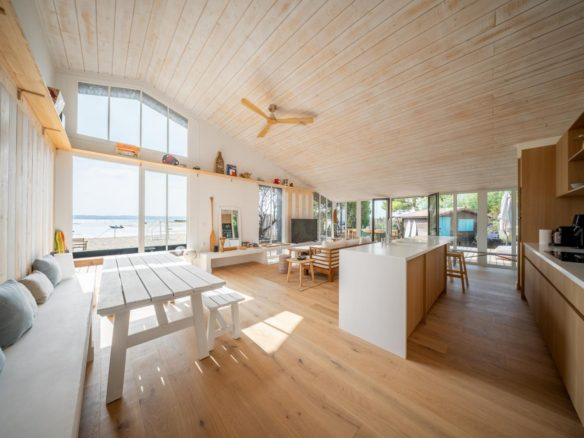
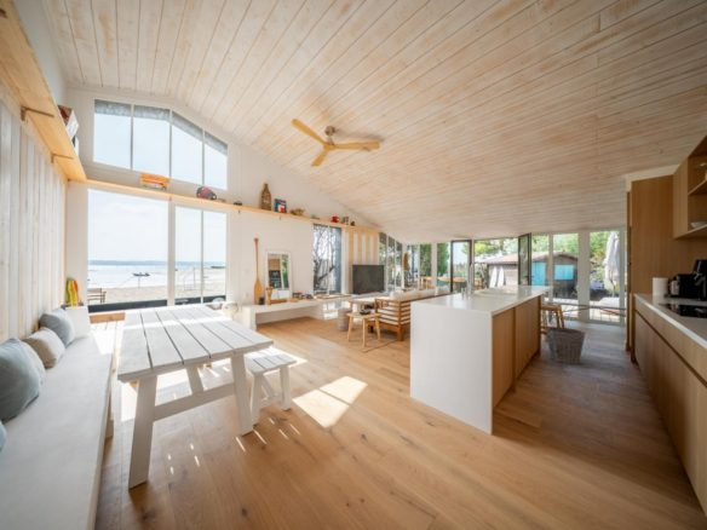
+ waste bin [545,326,586,365]
